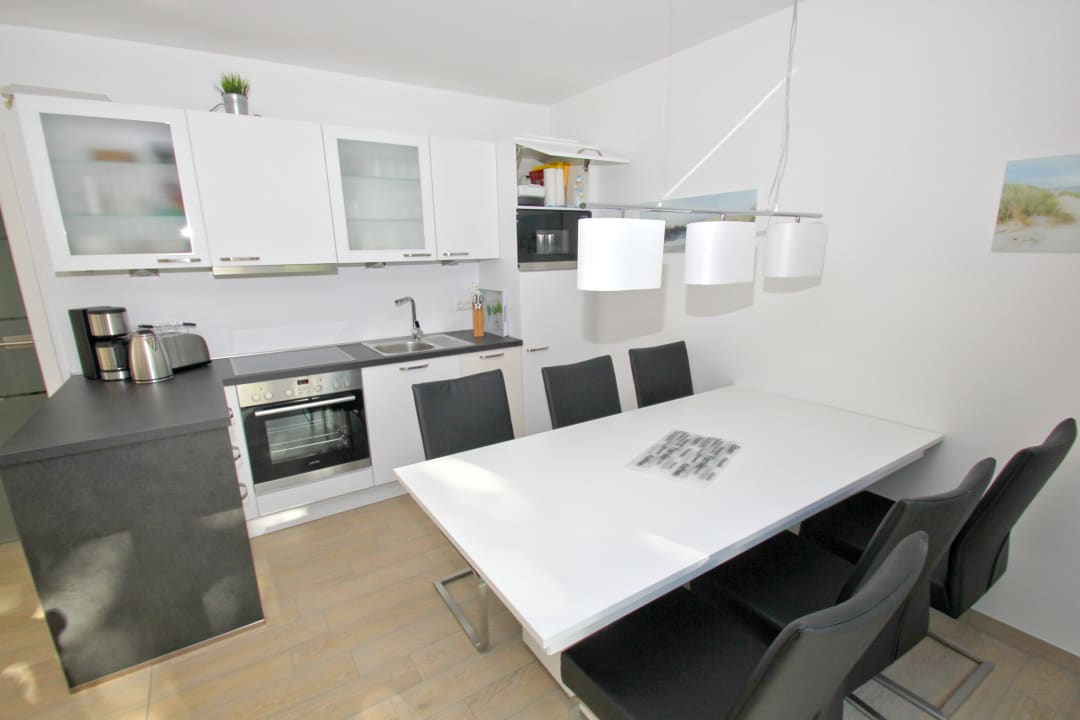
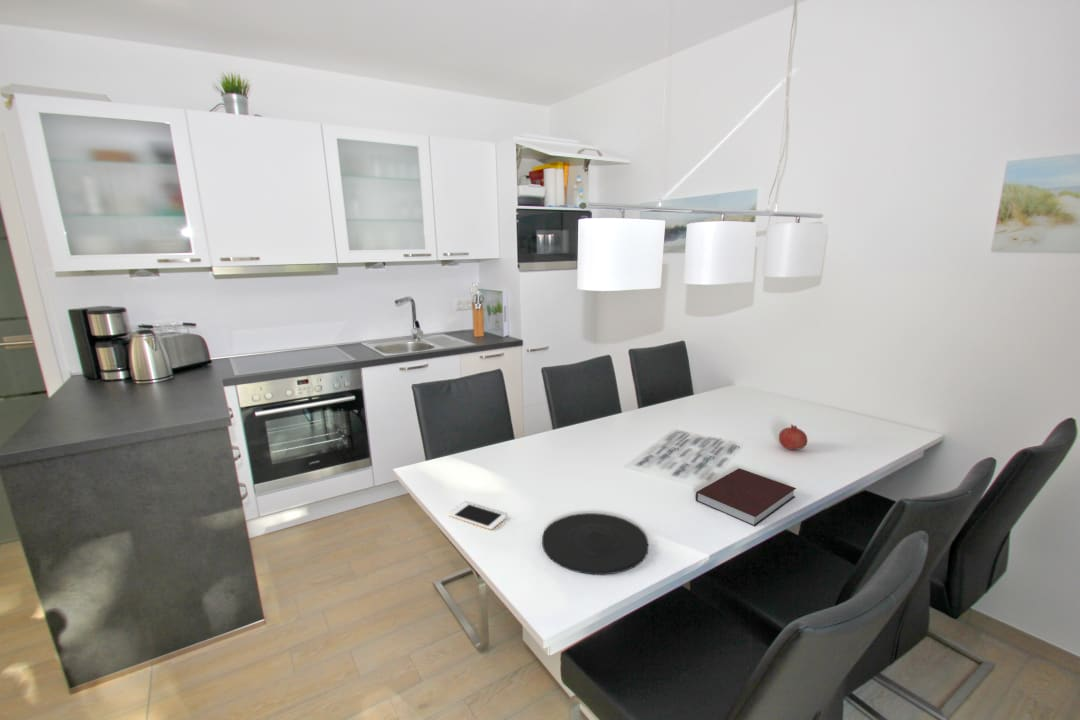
+ fruit [778,423,809,451]
+ cell phone [447,502,508,531]
+ notebook [695,467,797,527]
+ plate [541,512,649,576]
